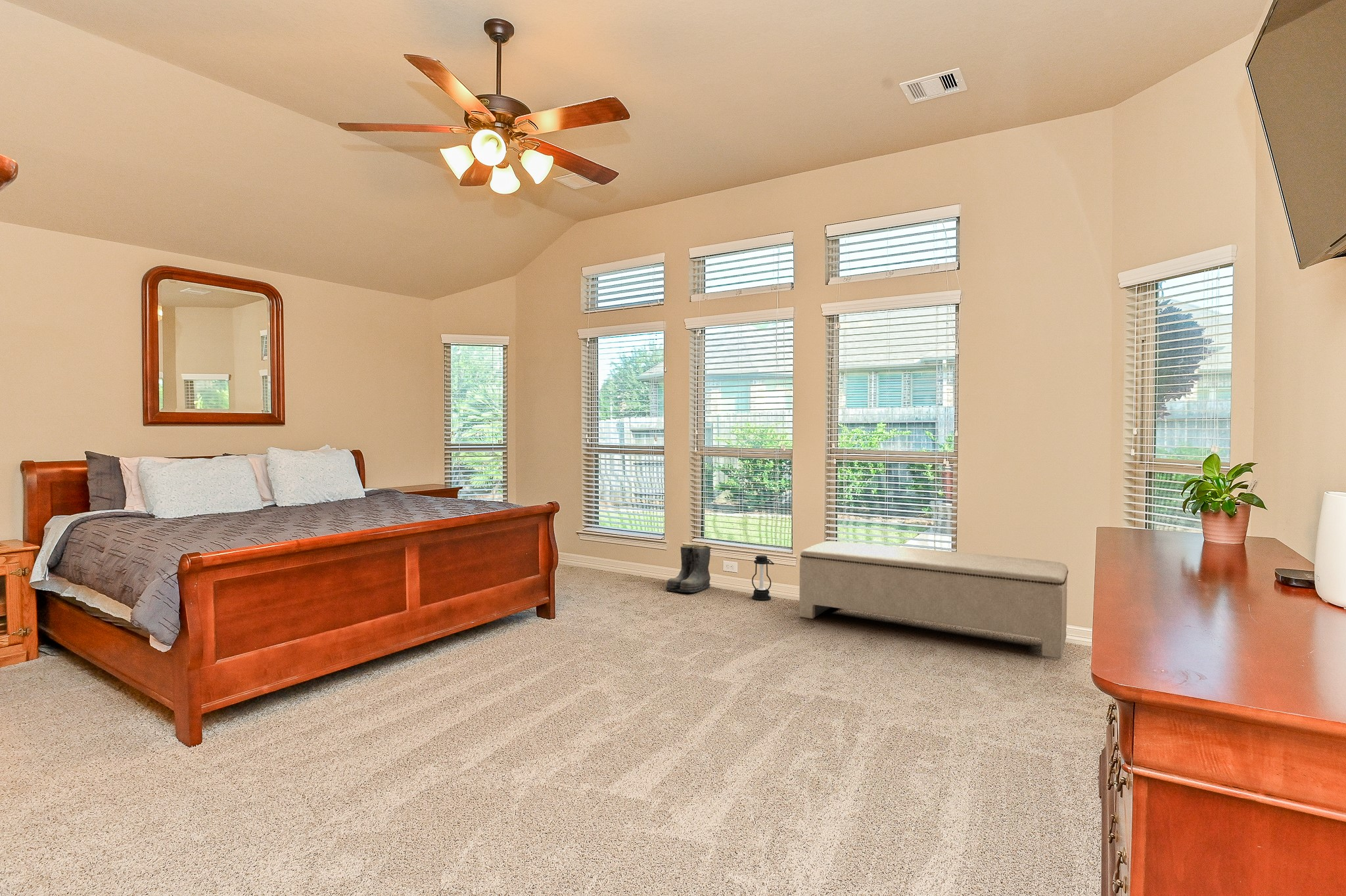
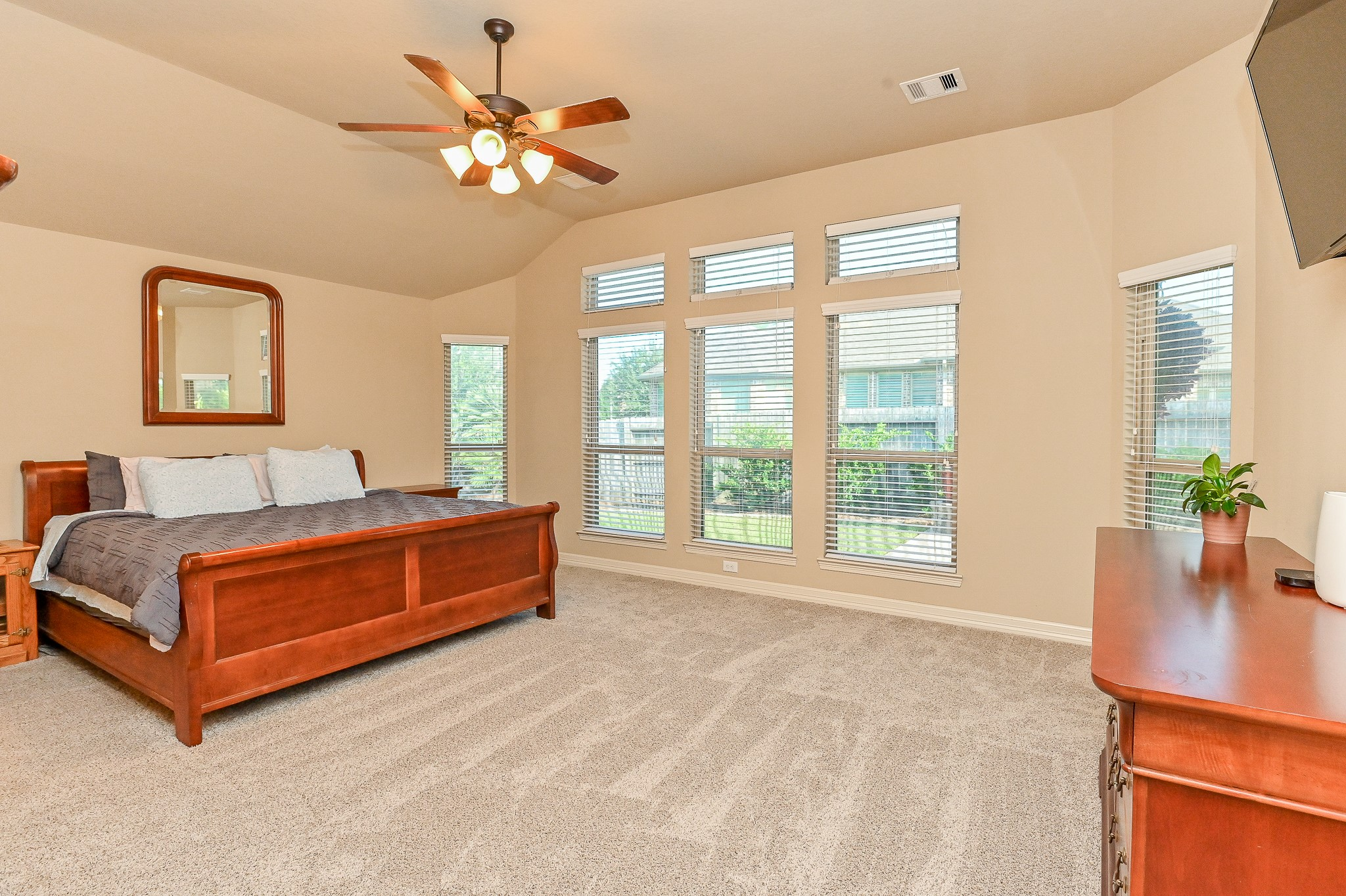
- bench [799,541,1069,659]
- lantern [751,554,775,601]
- boots [665,544,712,593]
